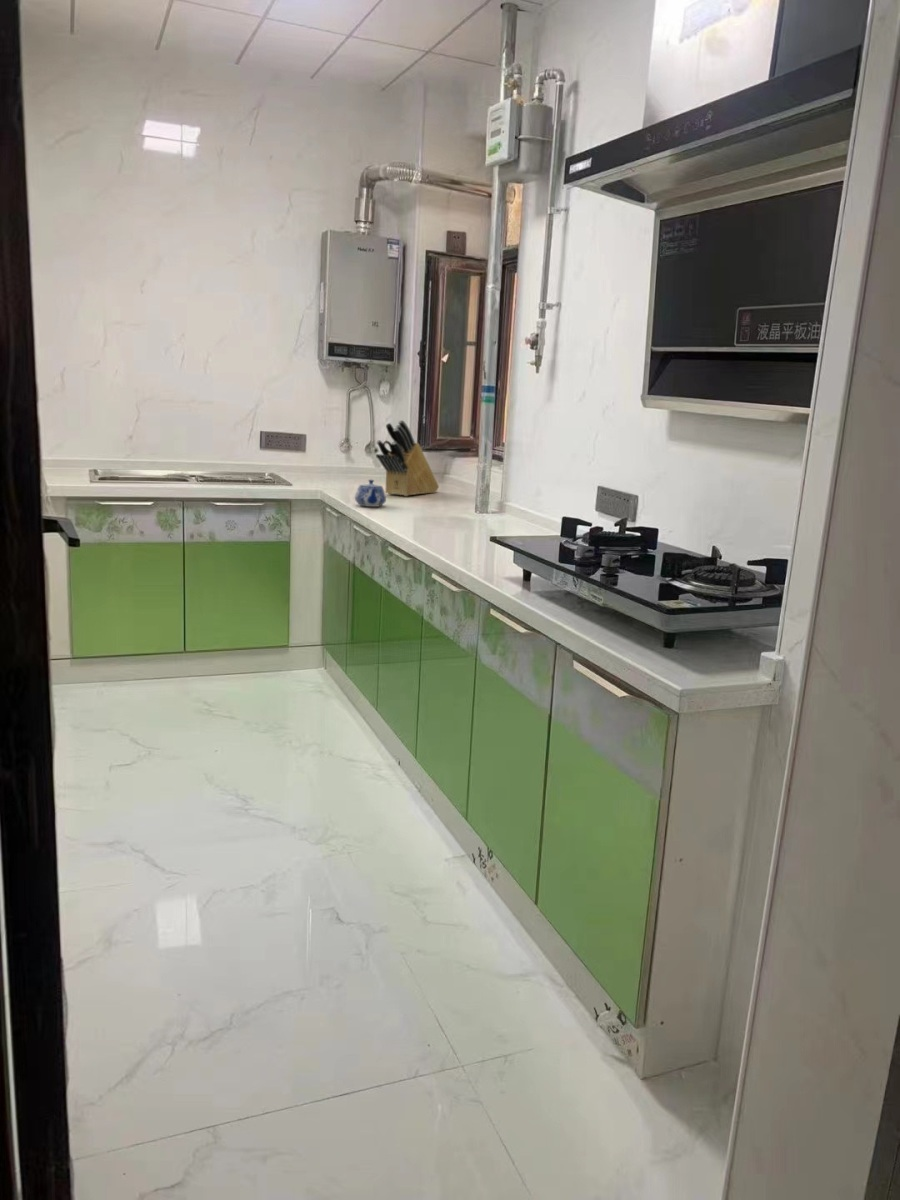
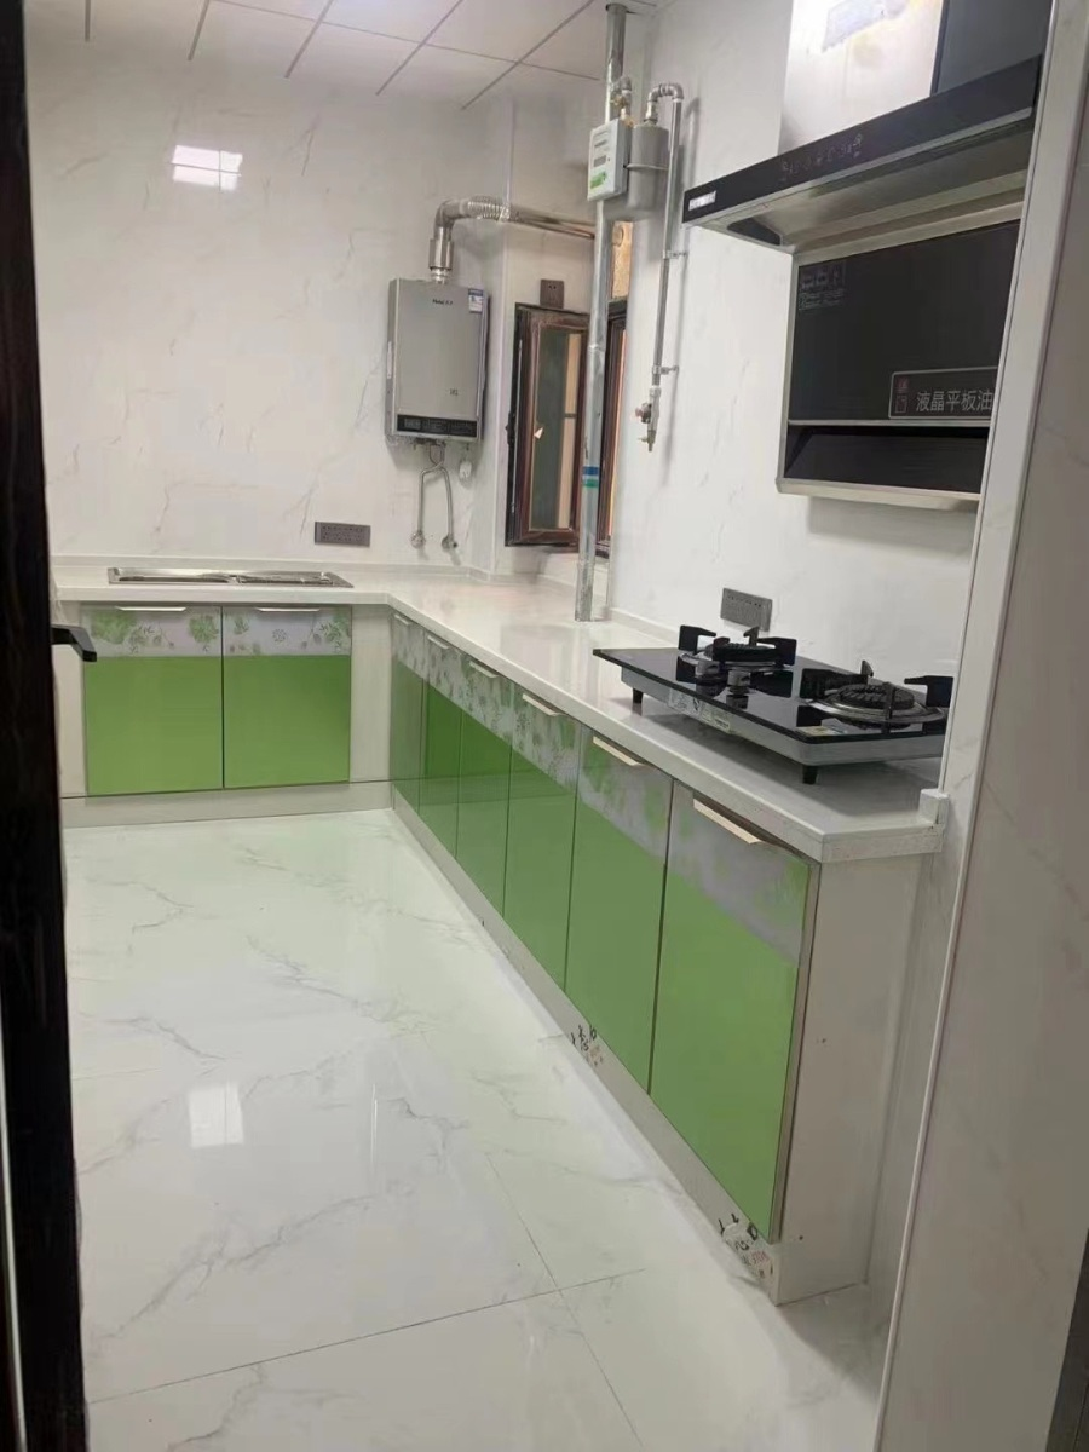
- knife block [375,419,440,497]
- teapot [354,479,387,508]
